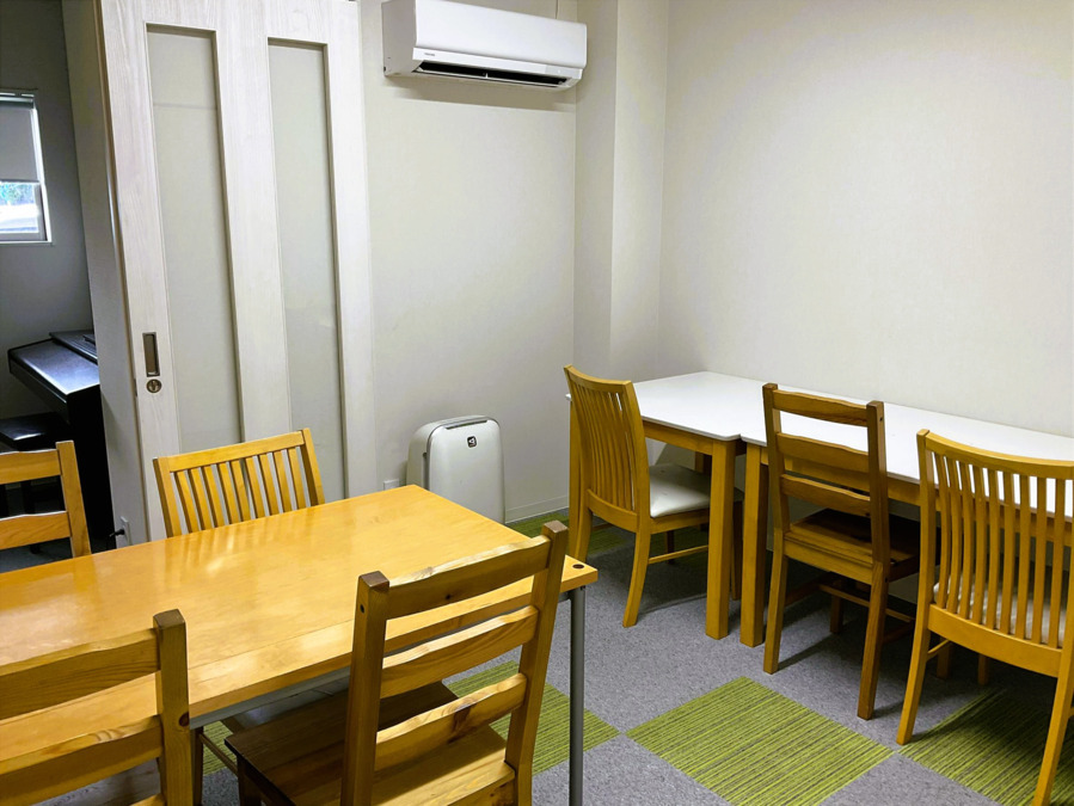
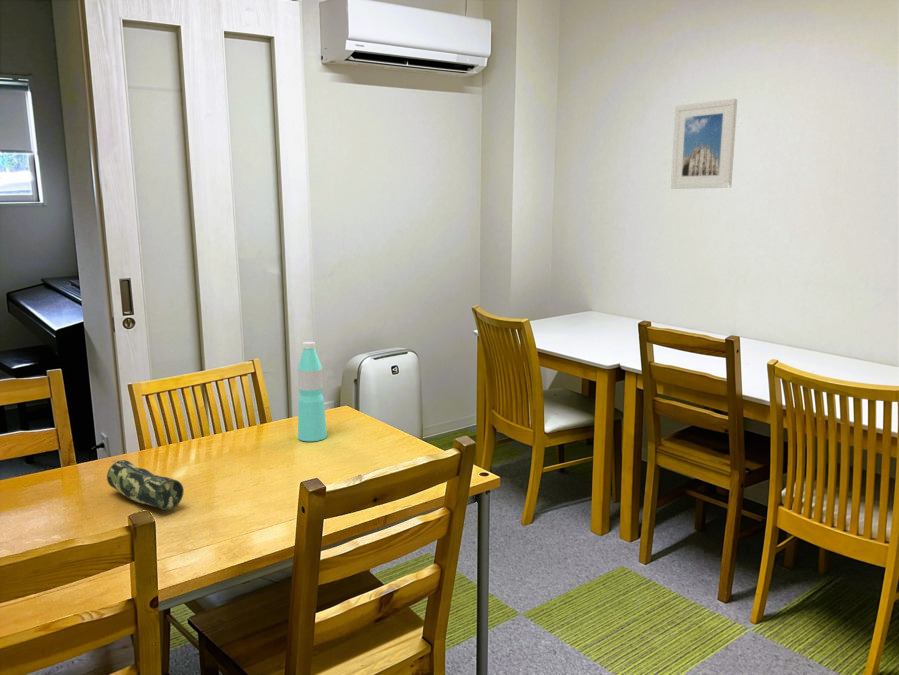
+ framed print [670,98,738,190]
+ water bottle [297,341,328,442]
+ pencil case [106,459,185,511]
